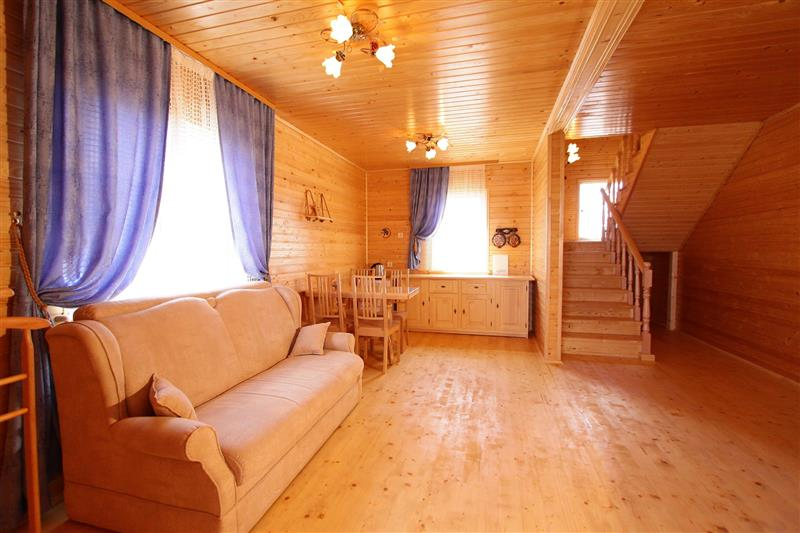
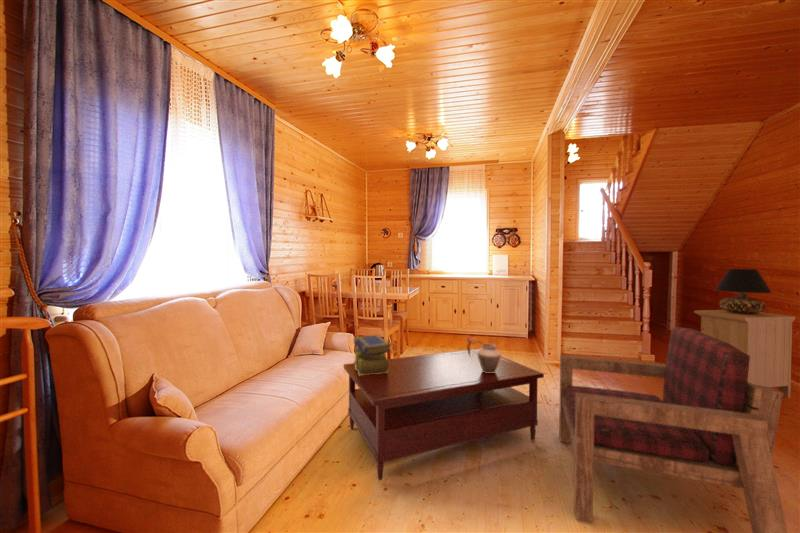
+ stack of books [352,333,392,376]
+ vase [465,334,502,373]
+ armchair [558,326,789,533]
+ table lamp [714,268,773,314]
+ coffee table [343,348,545,481]
+ nightstand [693,309,797,399]
